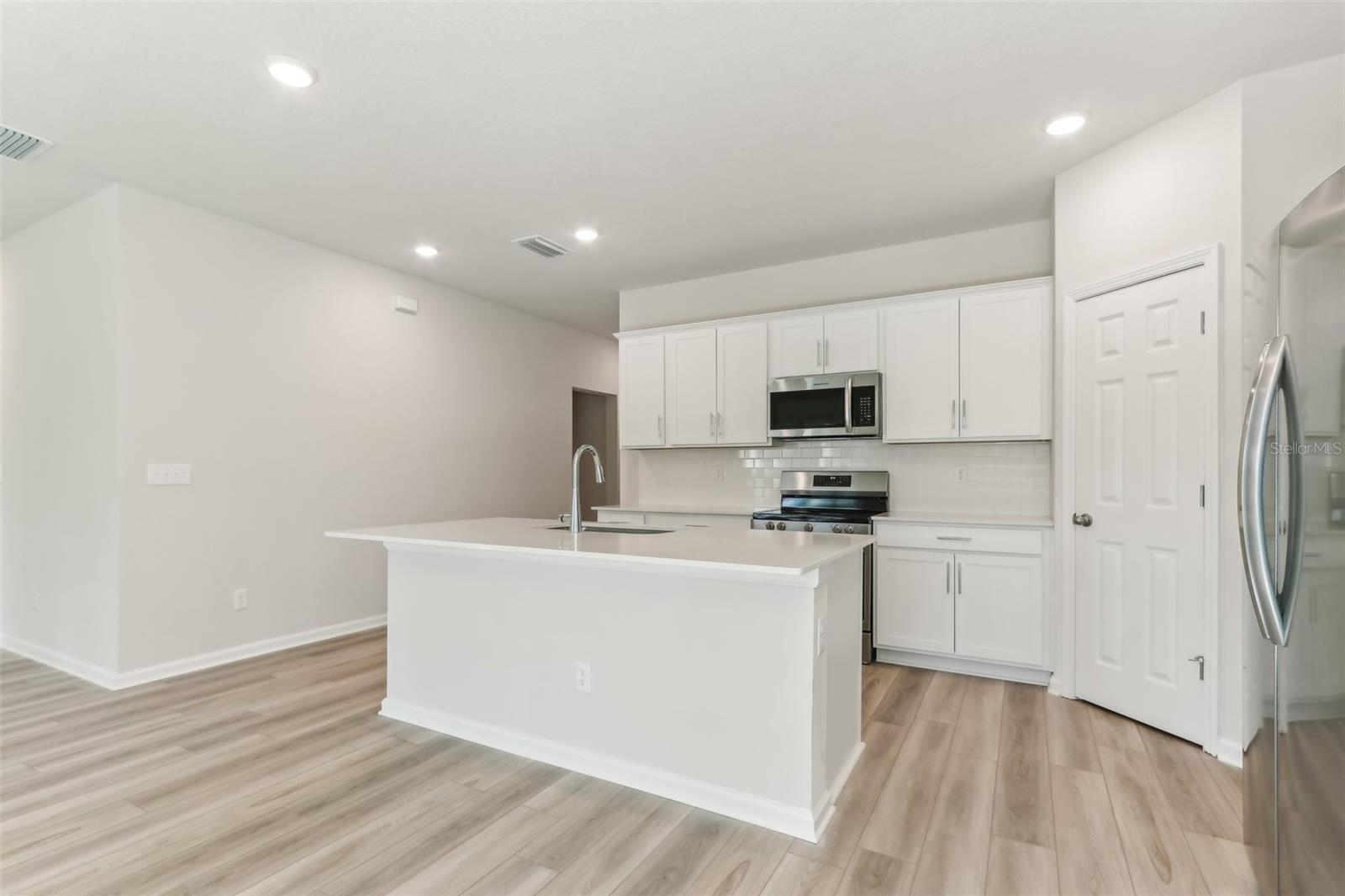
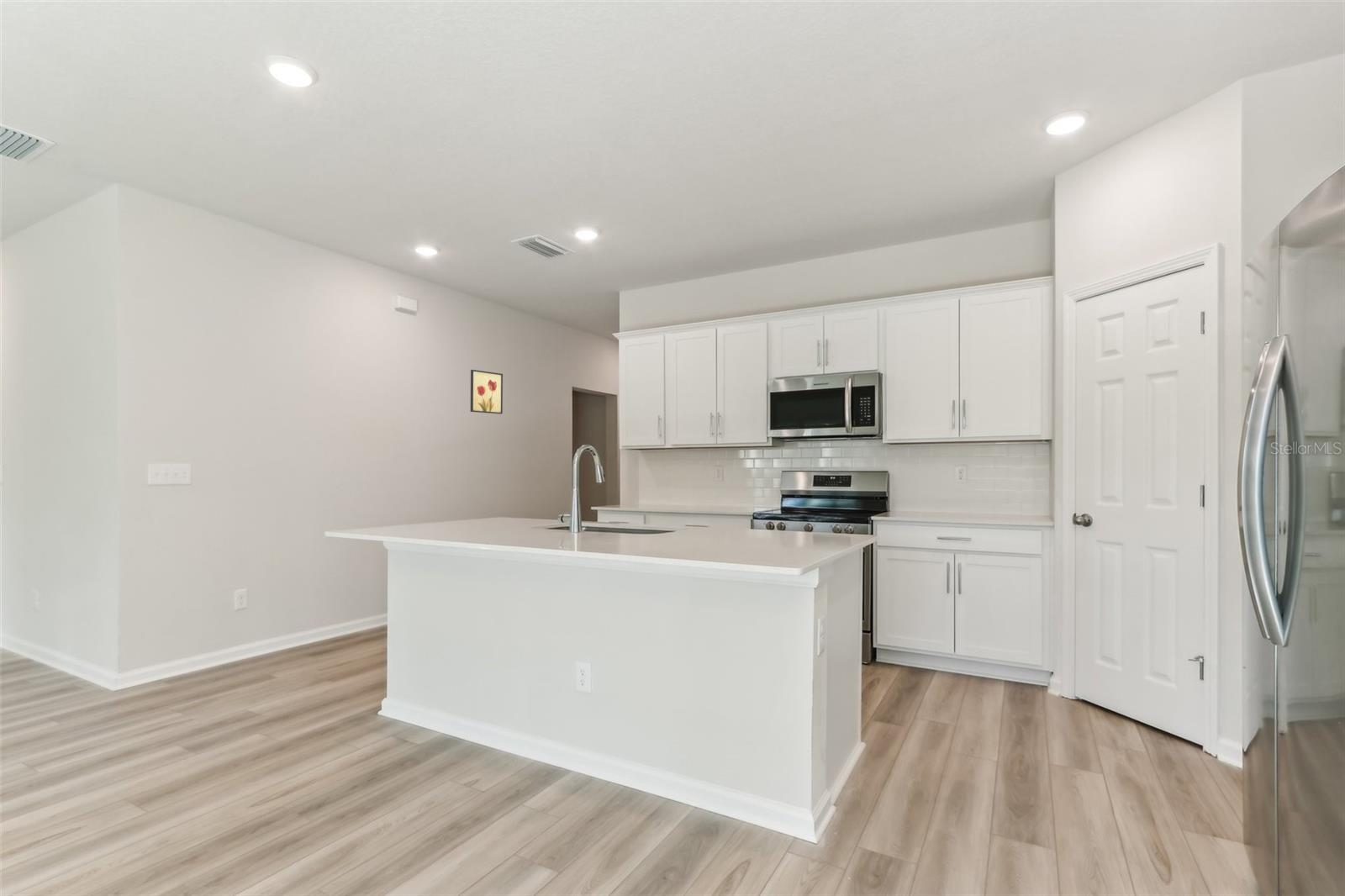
+ wall art [470,369,504,414]
